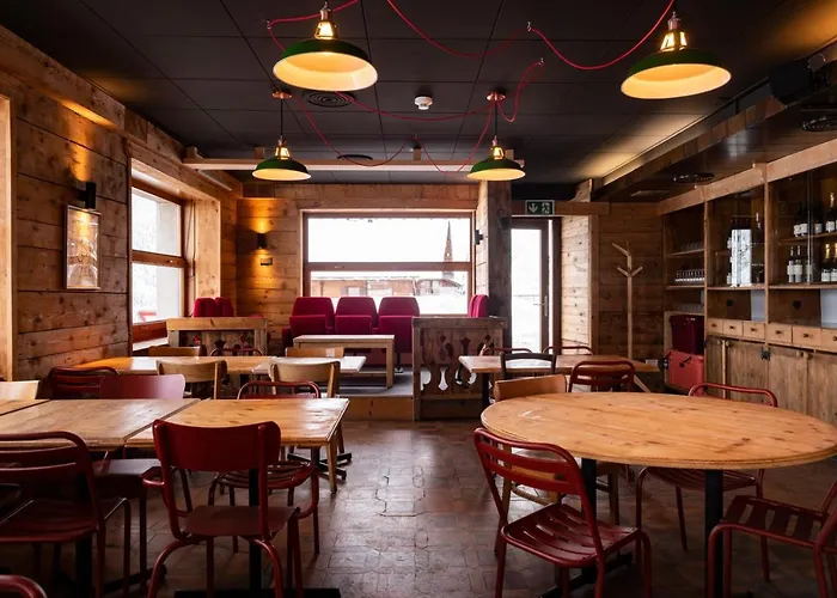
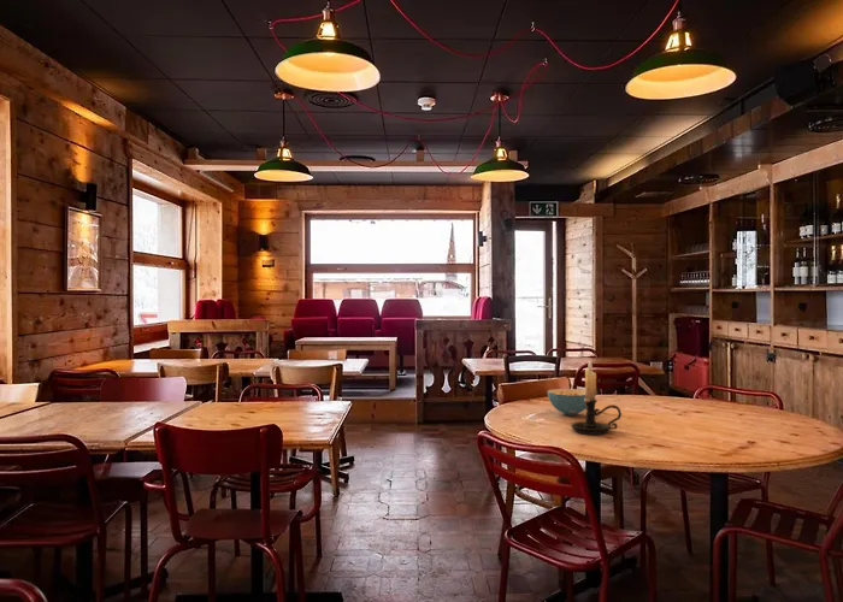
+ candle holder [570,360,623,436]
+ cereal bowl [547,388,586,417]
